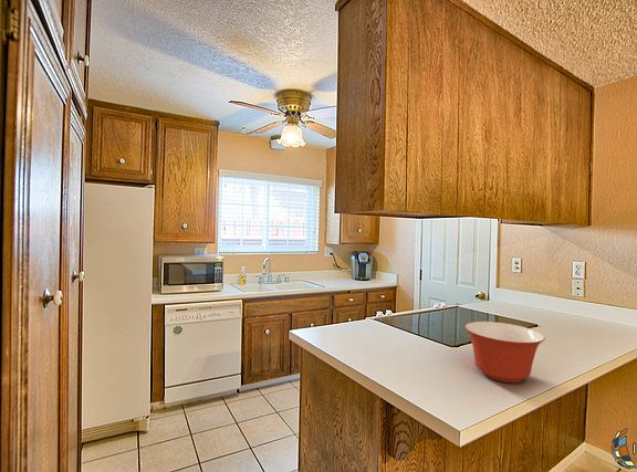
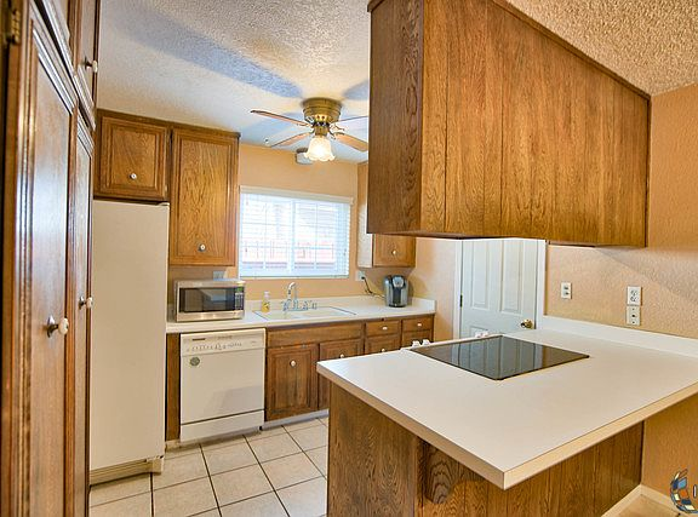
- mixing bowl [463,321,546,384]
